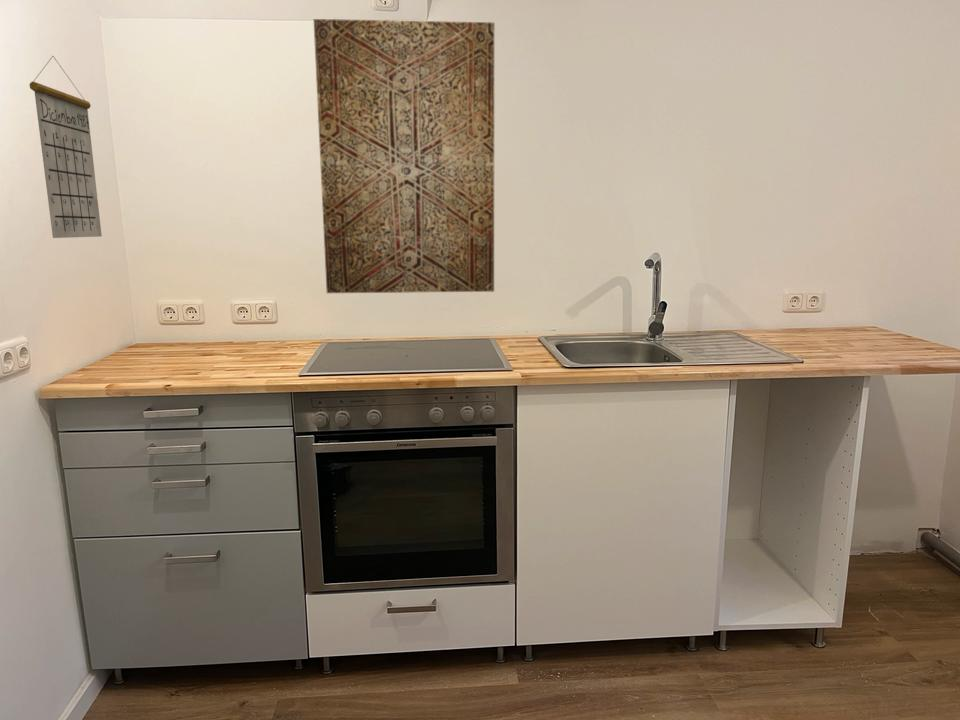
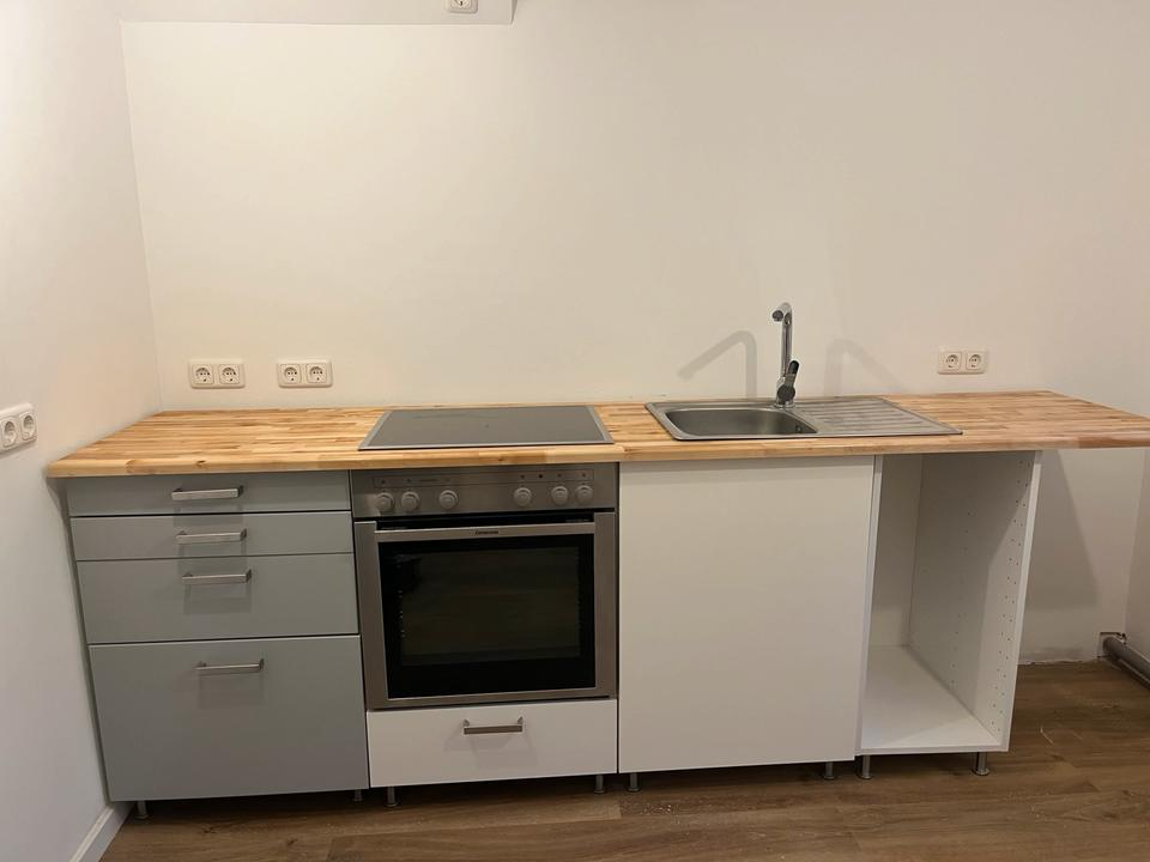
- calendar [29,55,103,239]
- wall art [313,18,495,294]
